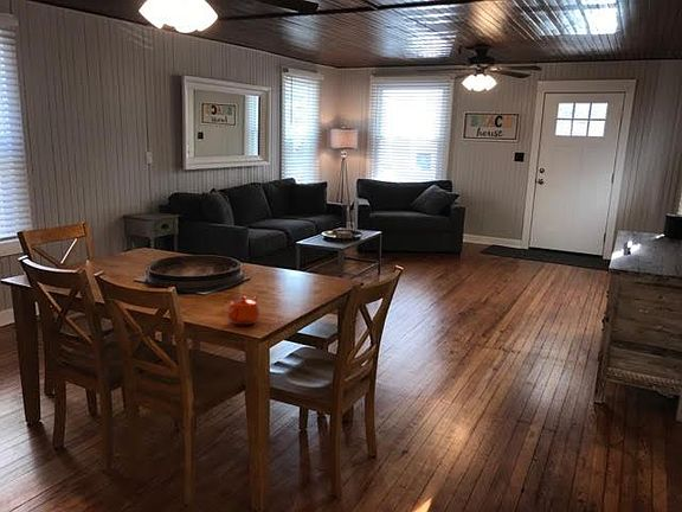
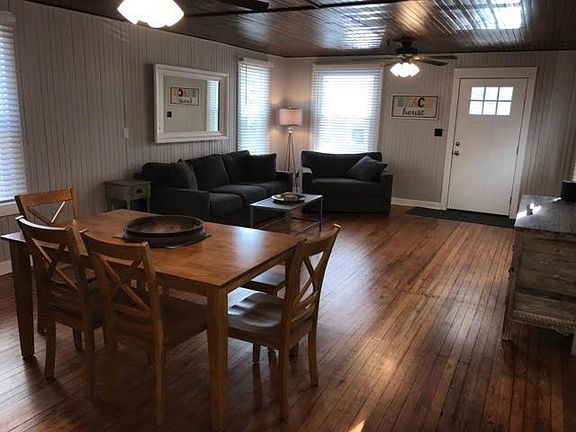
- teapot [225,294,262,326]
